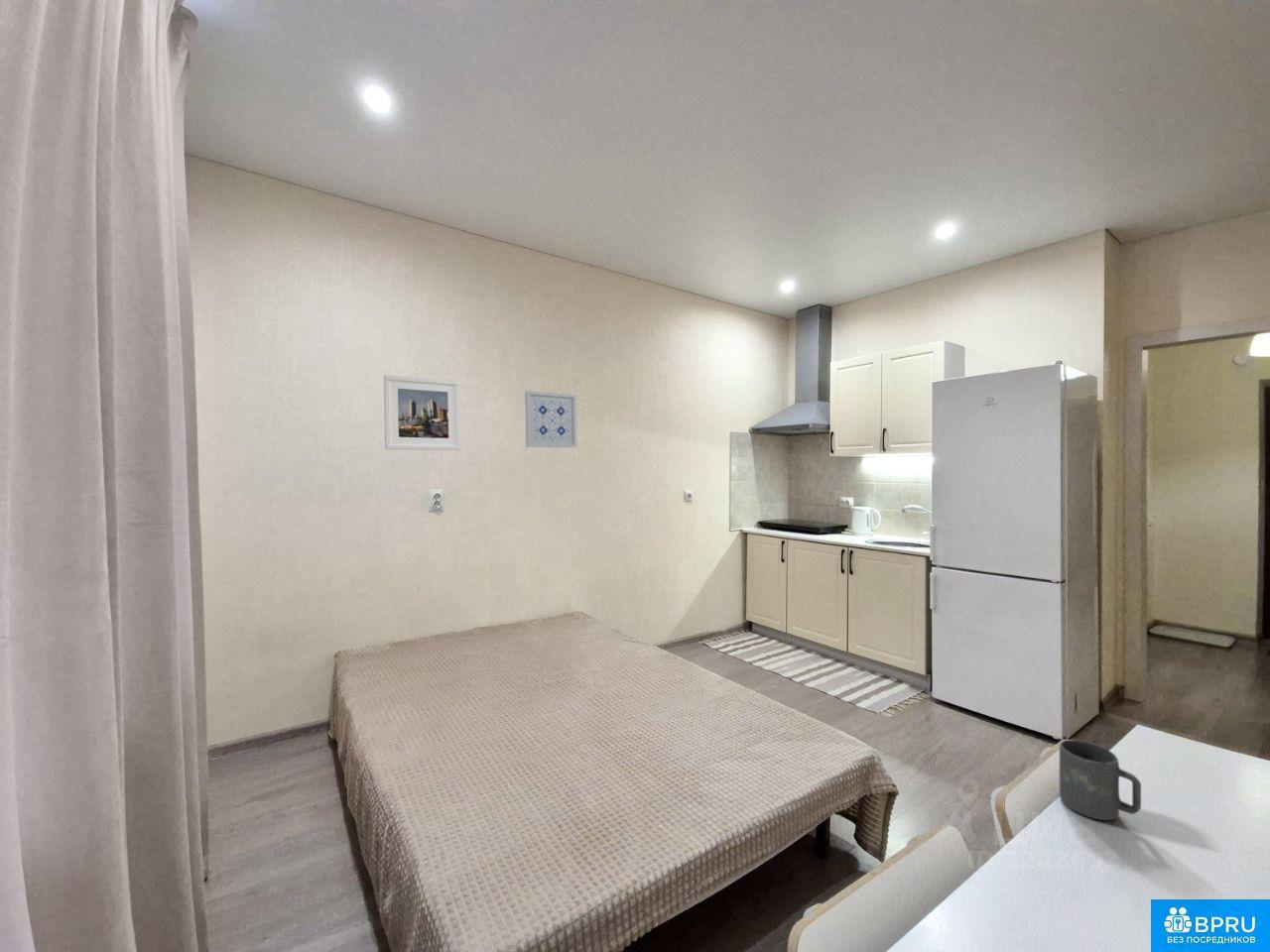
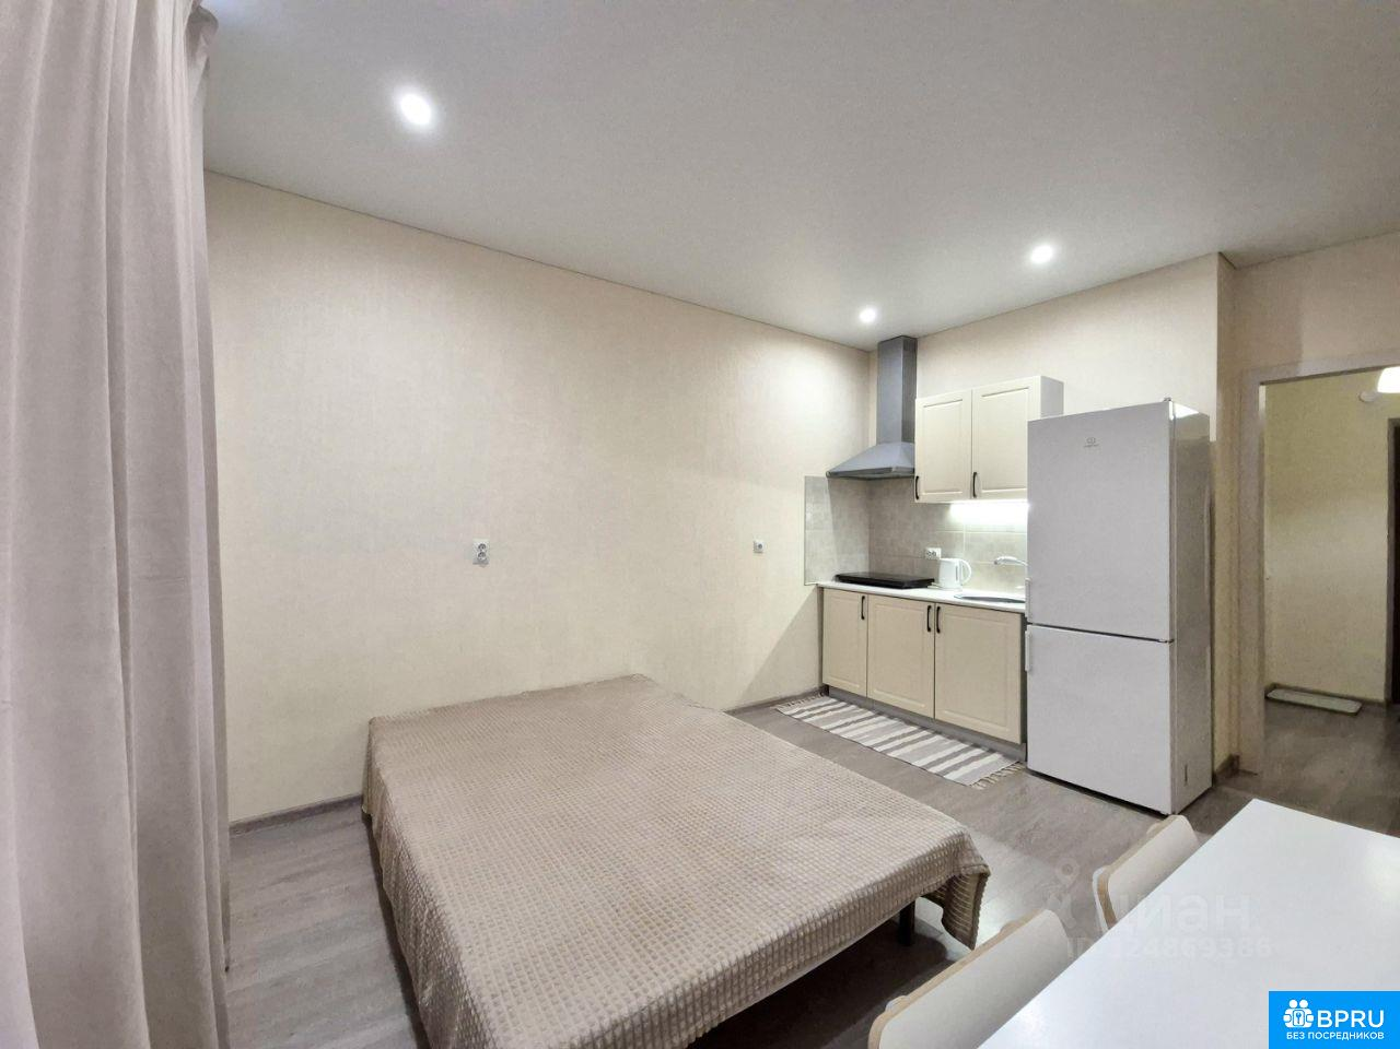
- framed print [383,374,461,451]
- mug [1059,739,1142,821]
- wall art [524,390,578,448]
